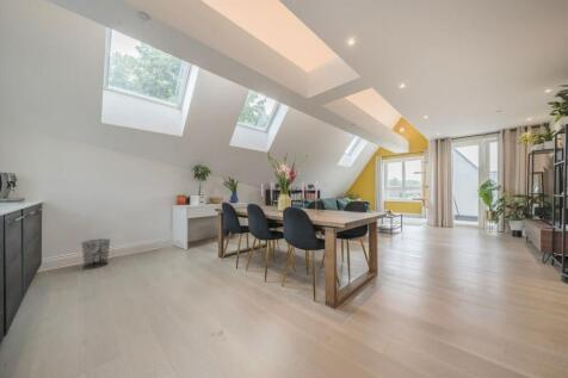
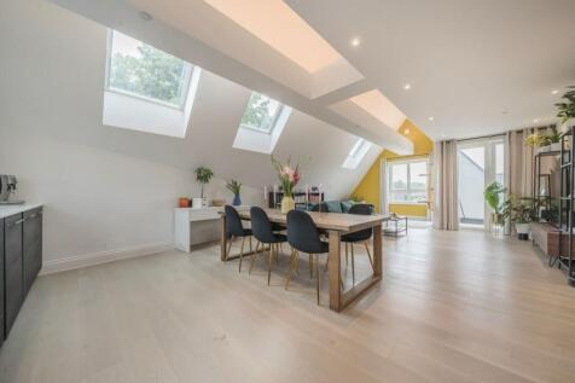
- waste bin [80,237,112,269]
